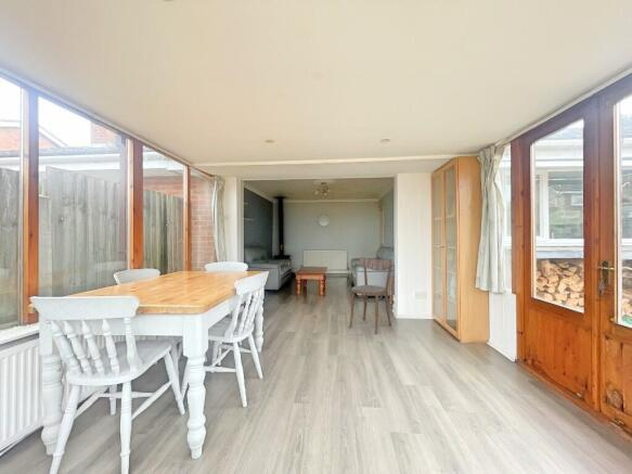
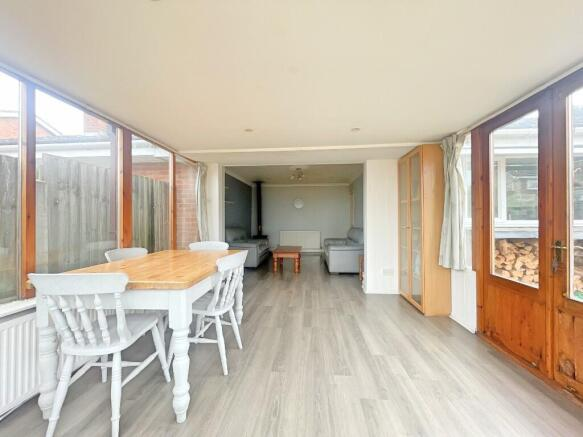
- dining chair [348,256,394,335]
